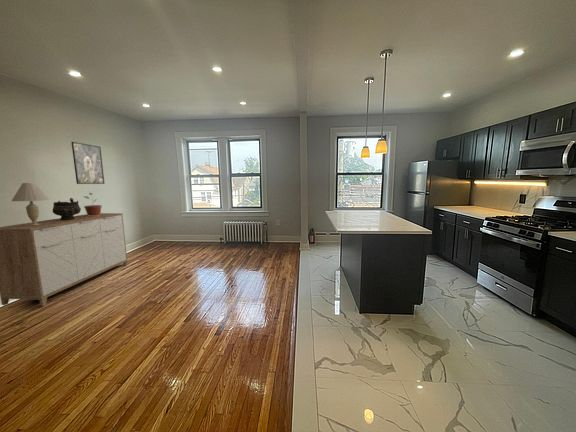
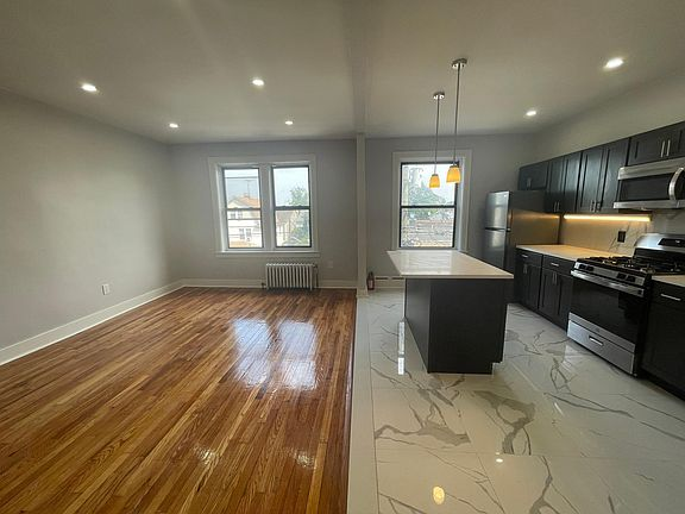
- sideboard [0,212,129,307]
- table lamp [11,182,50,226]
- vessel [52,197,82,220]
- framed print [70,141,105,185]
- potted plant [82,192,103,216]
